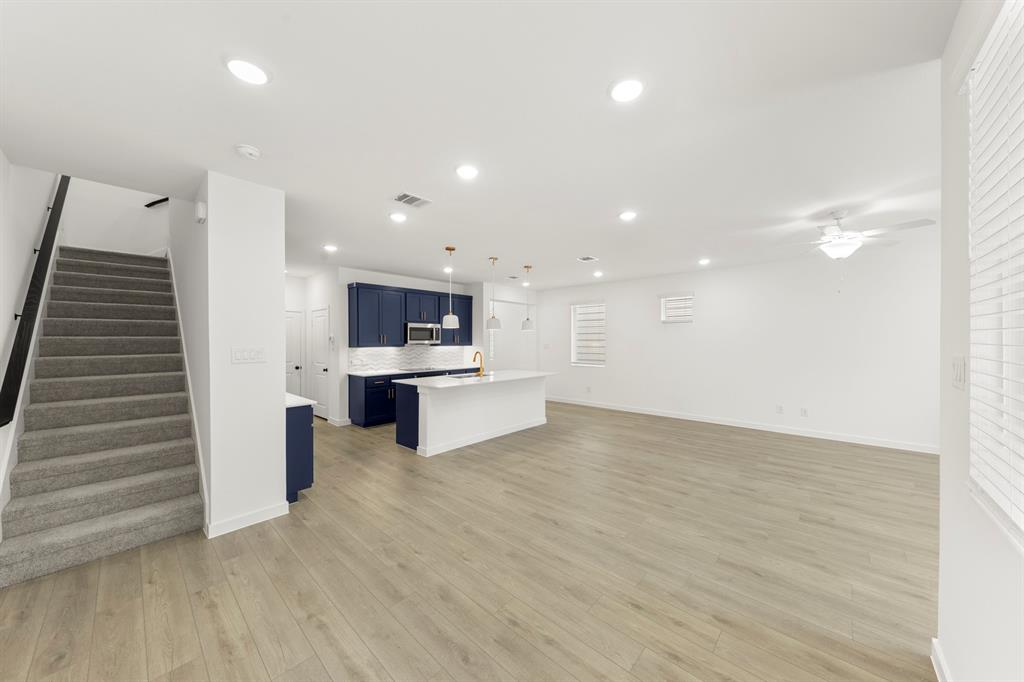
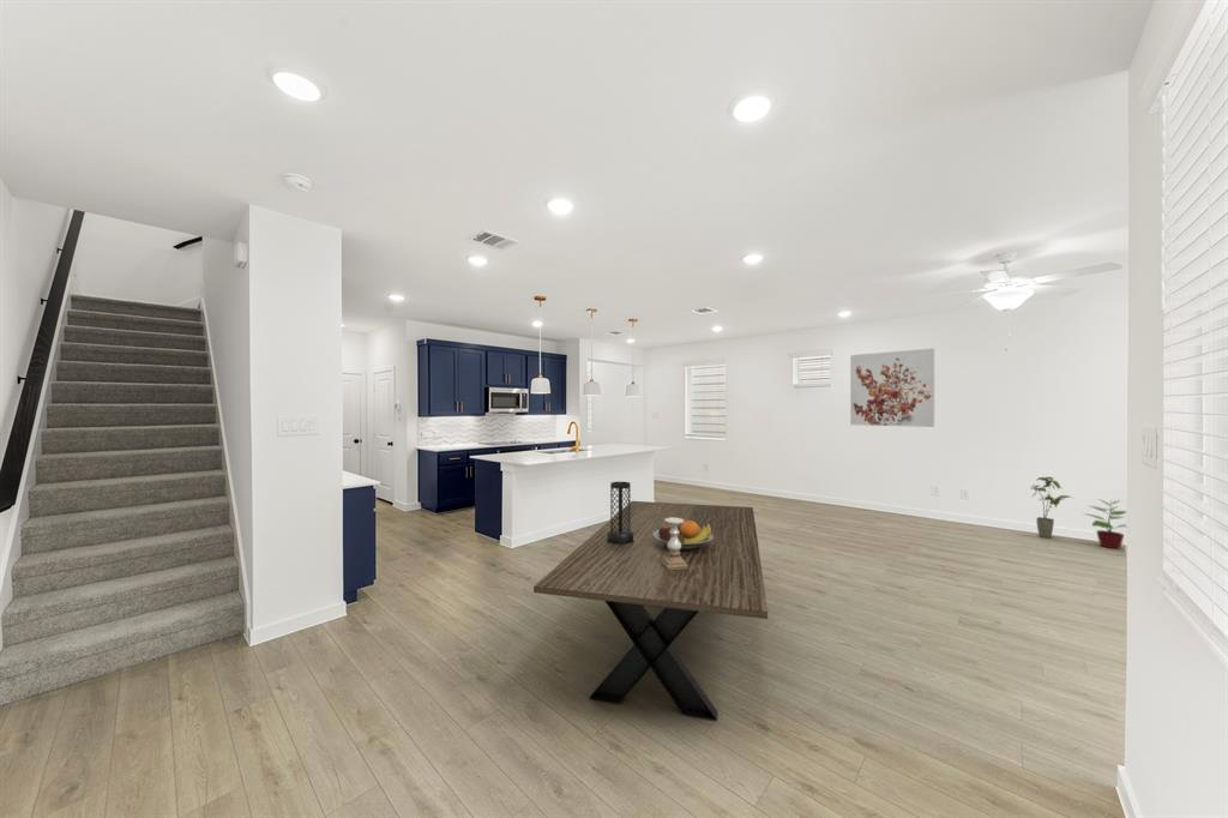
+ vase [607,481,633,545]
+ wall art [849,348,935,428]
+ potted plant [1082,498,1127,549]
+ fruit bowl [654,521,714,549]
+ dining table [532,500,769,722]
+ house plant [1029,476,1073,540]
+ candle holder [662,517,687,571]
